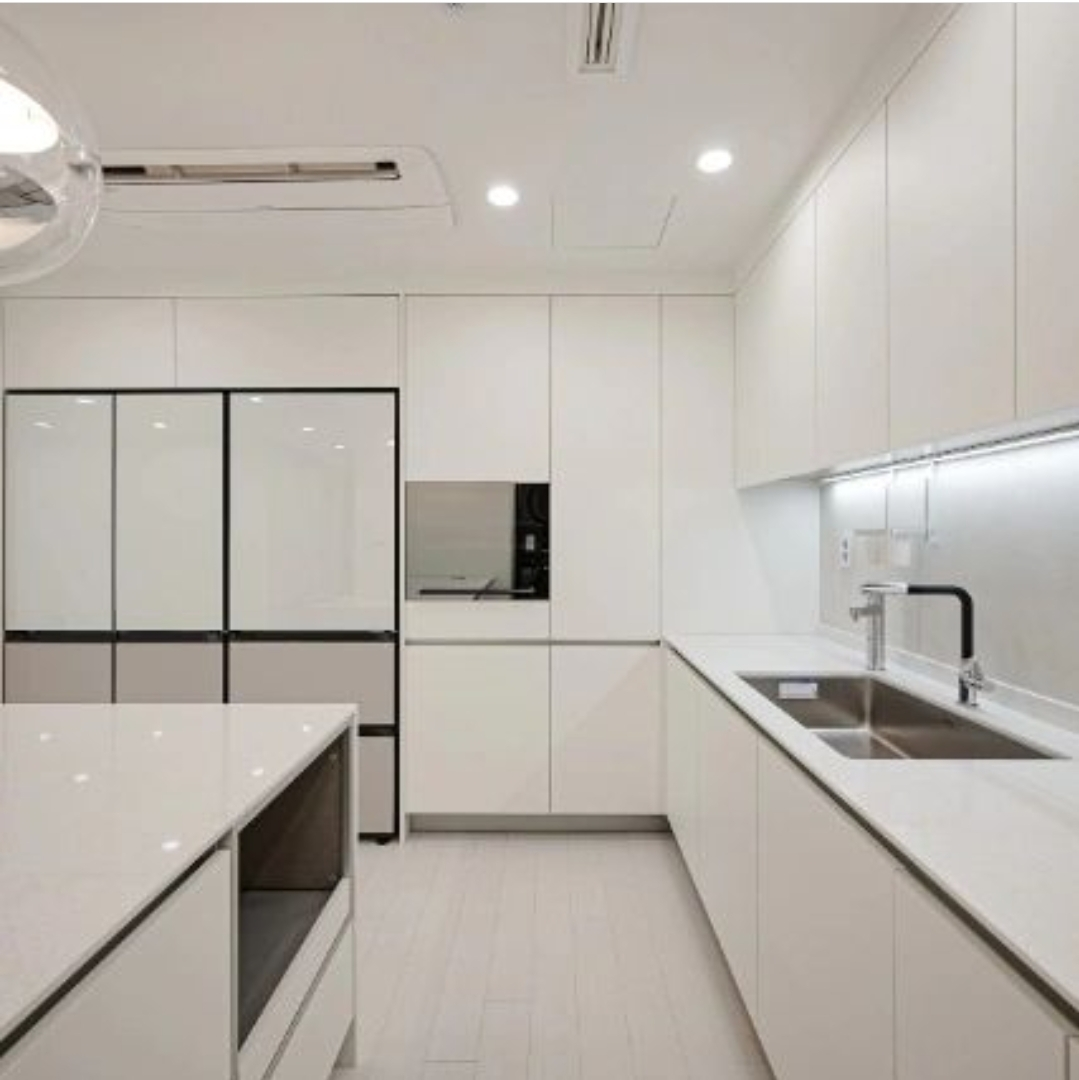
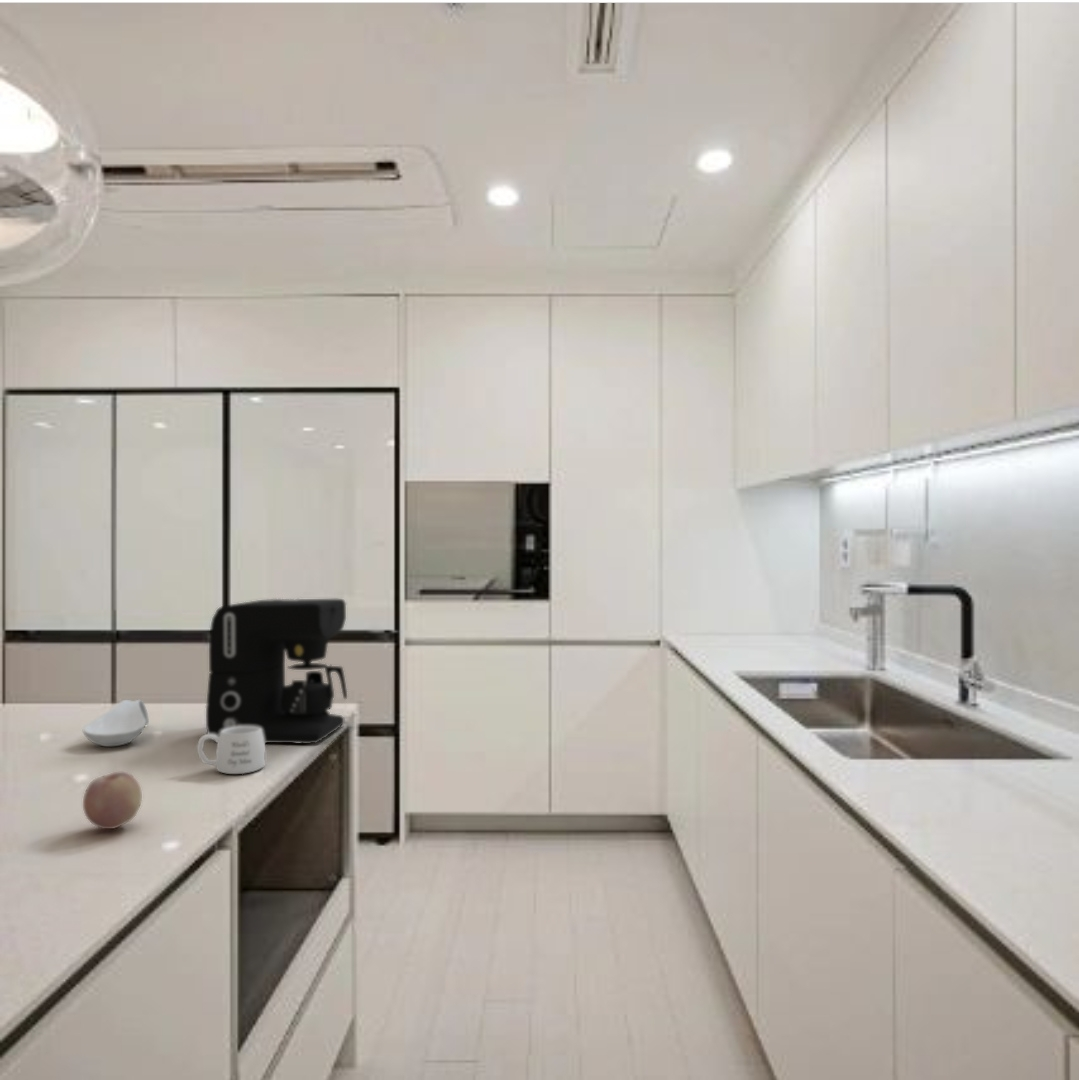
+ coffee maker [205,598,348,745]
+ spoon rest [82,699,150,747]
+ mug [196,726,266,775]
+ fruit [82,771,143,830]
